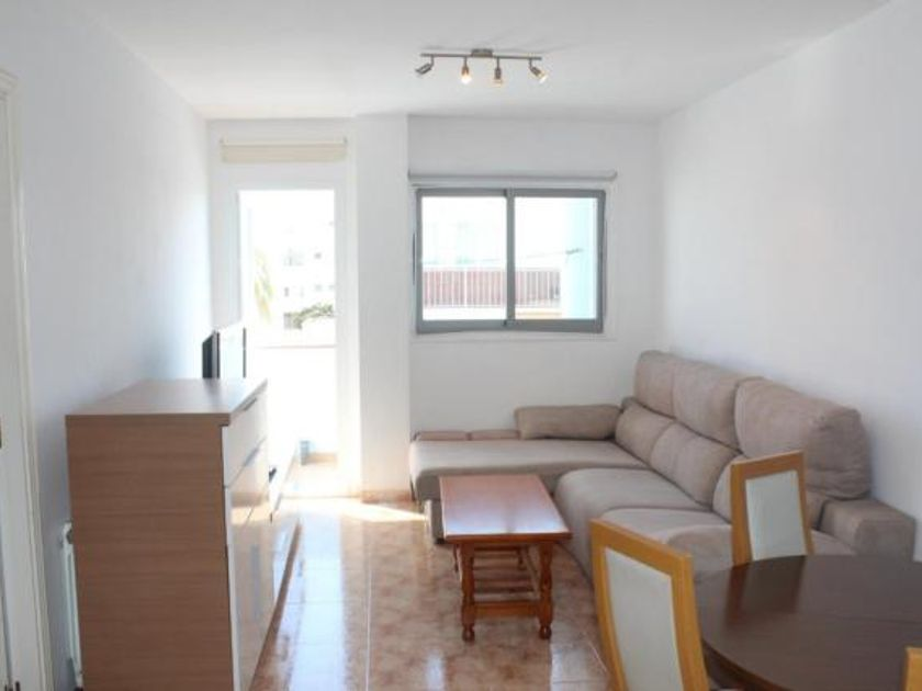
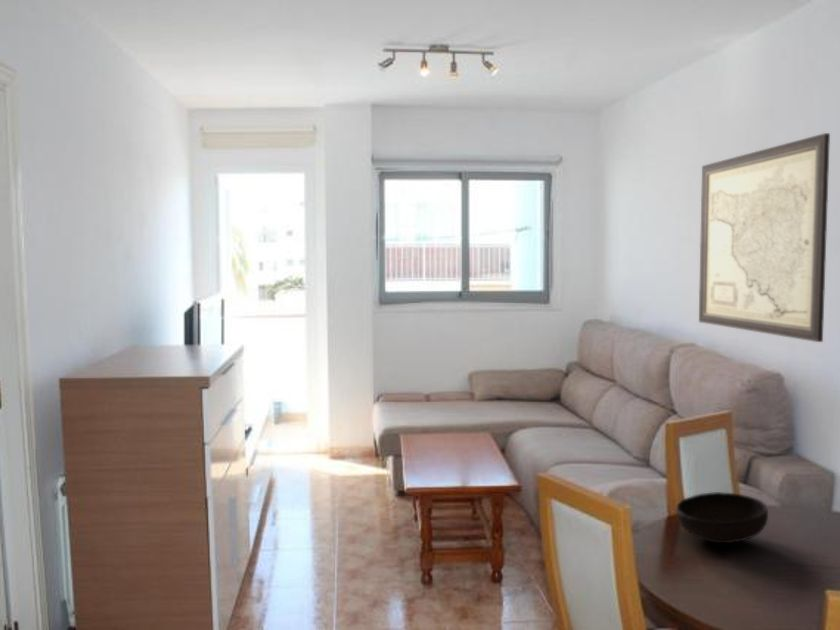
+ wall art [698,132,831,343]
+ bowl [675,491,769,544]
